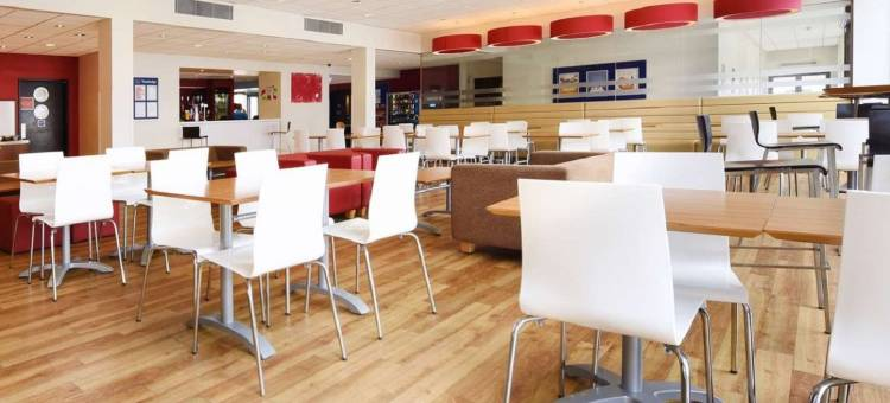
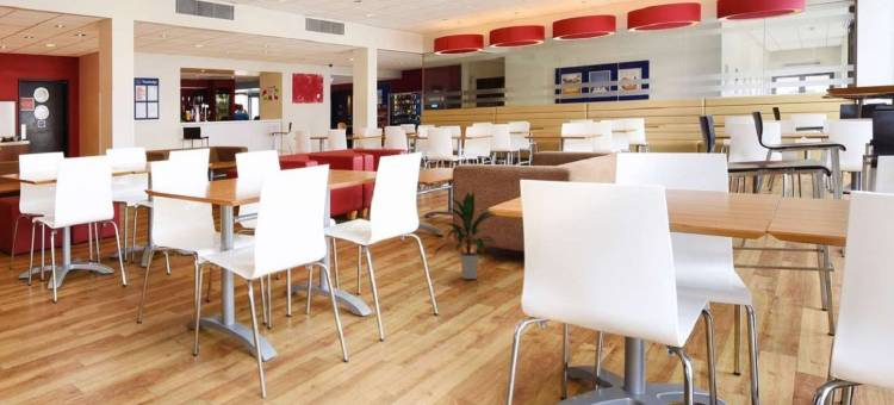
+ indoor plant [433,191,497,280]
